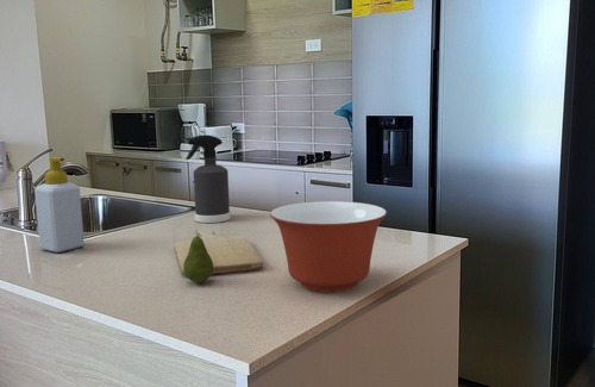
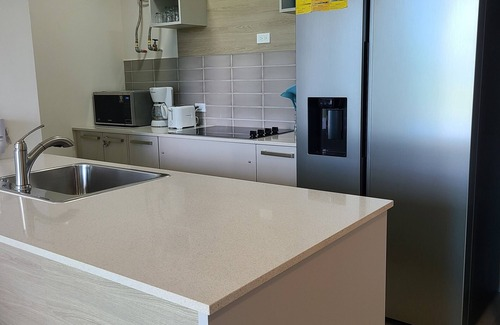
- mixing bowl [269,200,388,293]
- fruit [183,232,213,283]
- spray bottle [184,133,232,224]
- soap bottle [33,156,86,254]
- chopping board [174,227,264,275]
